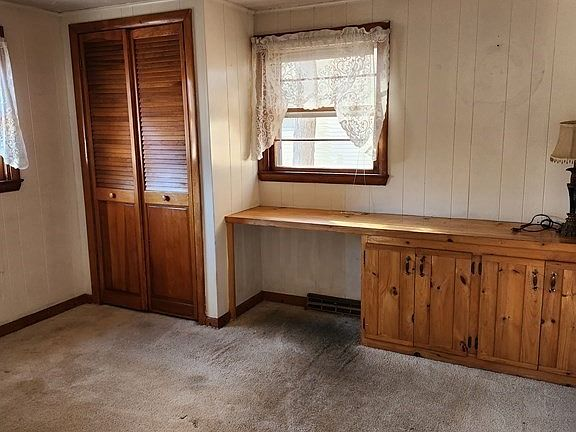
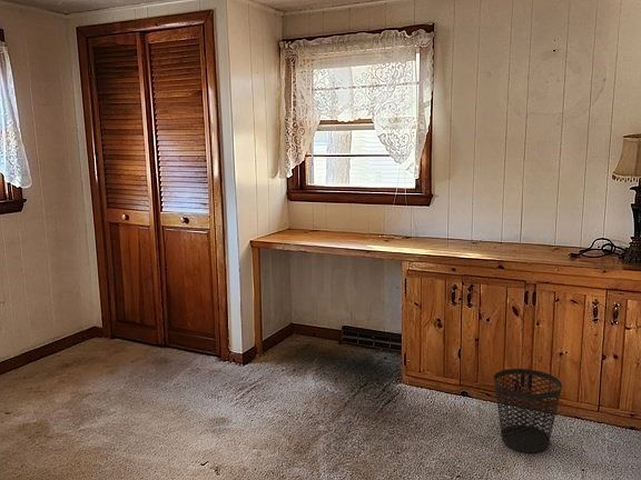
+ wastebasket [493,368,563,453]
